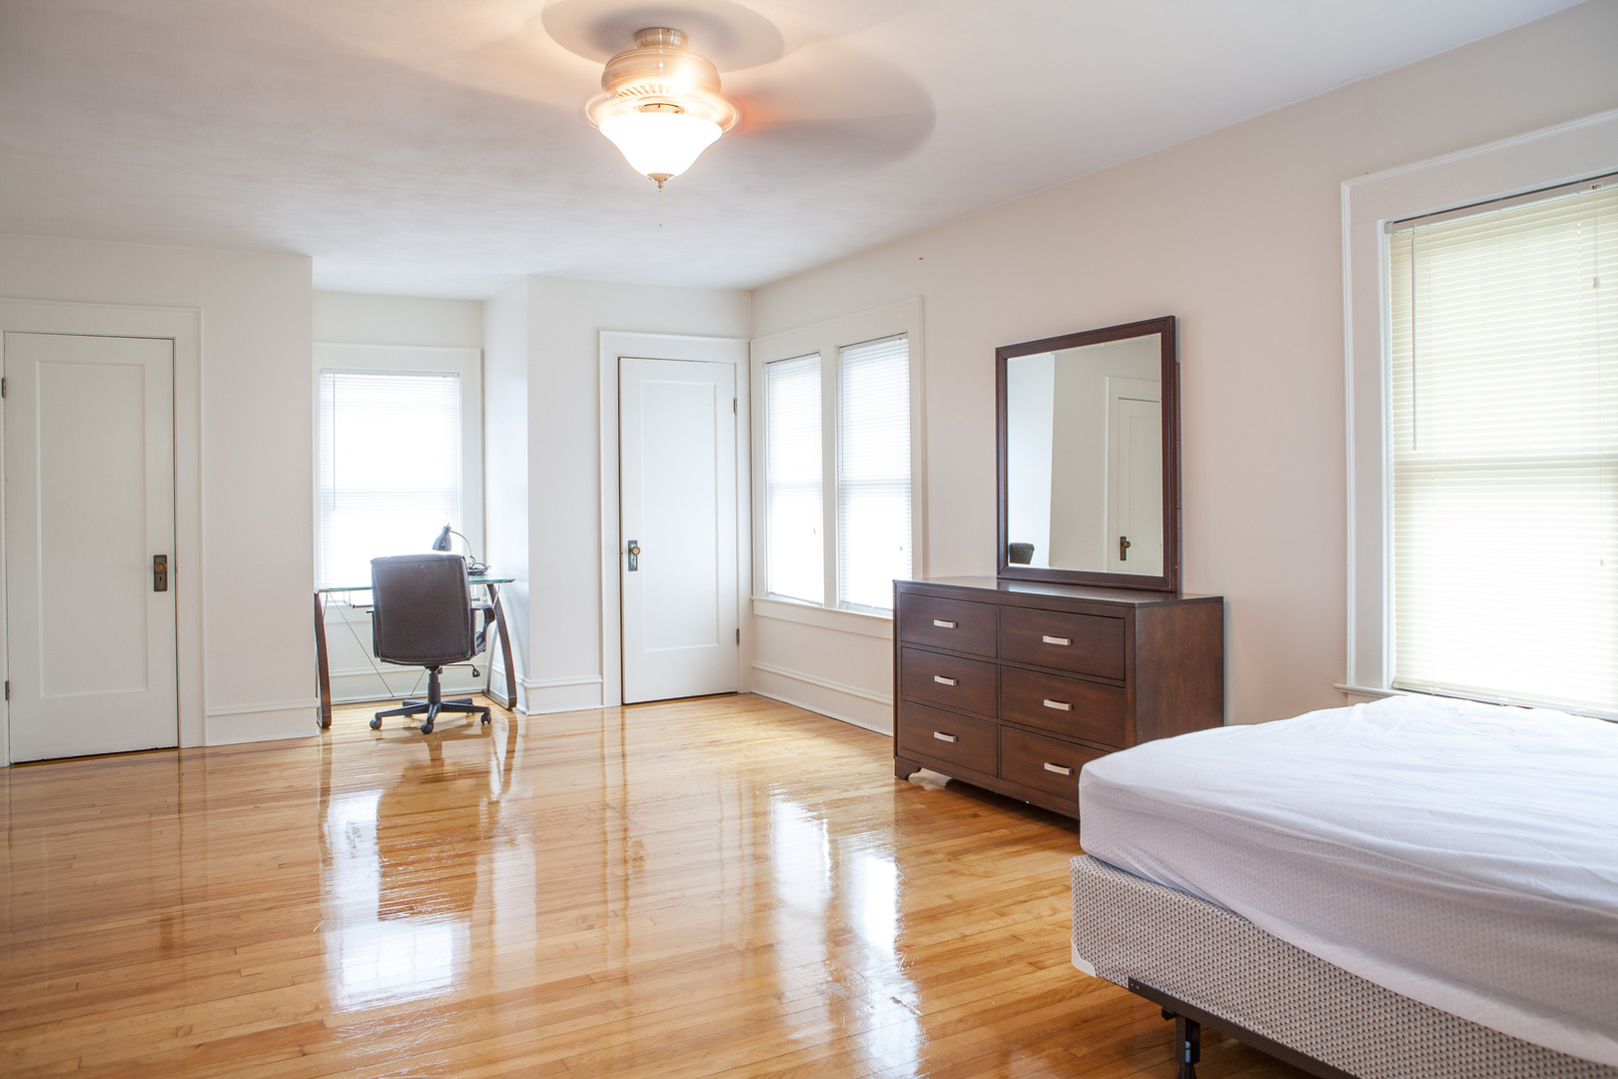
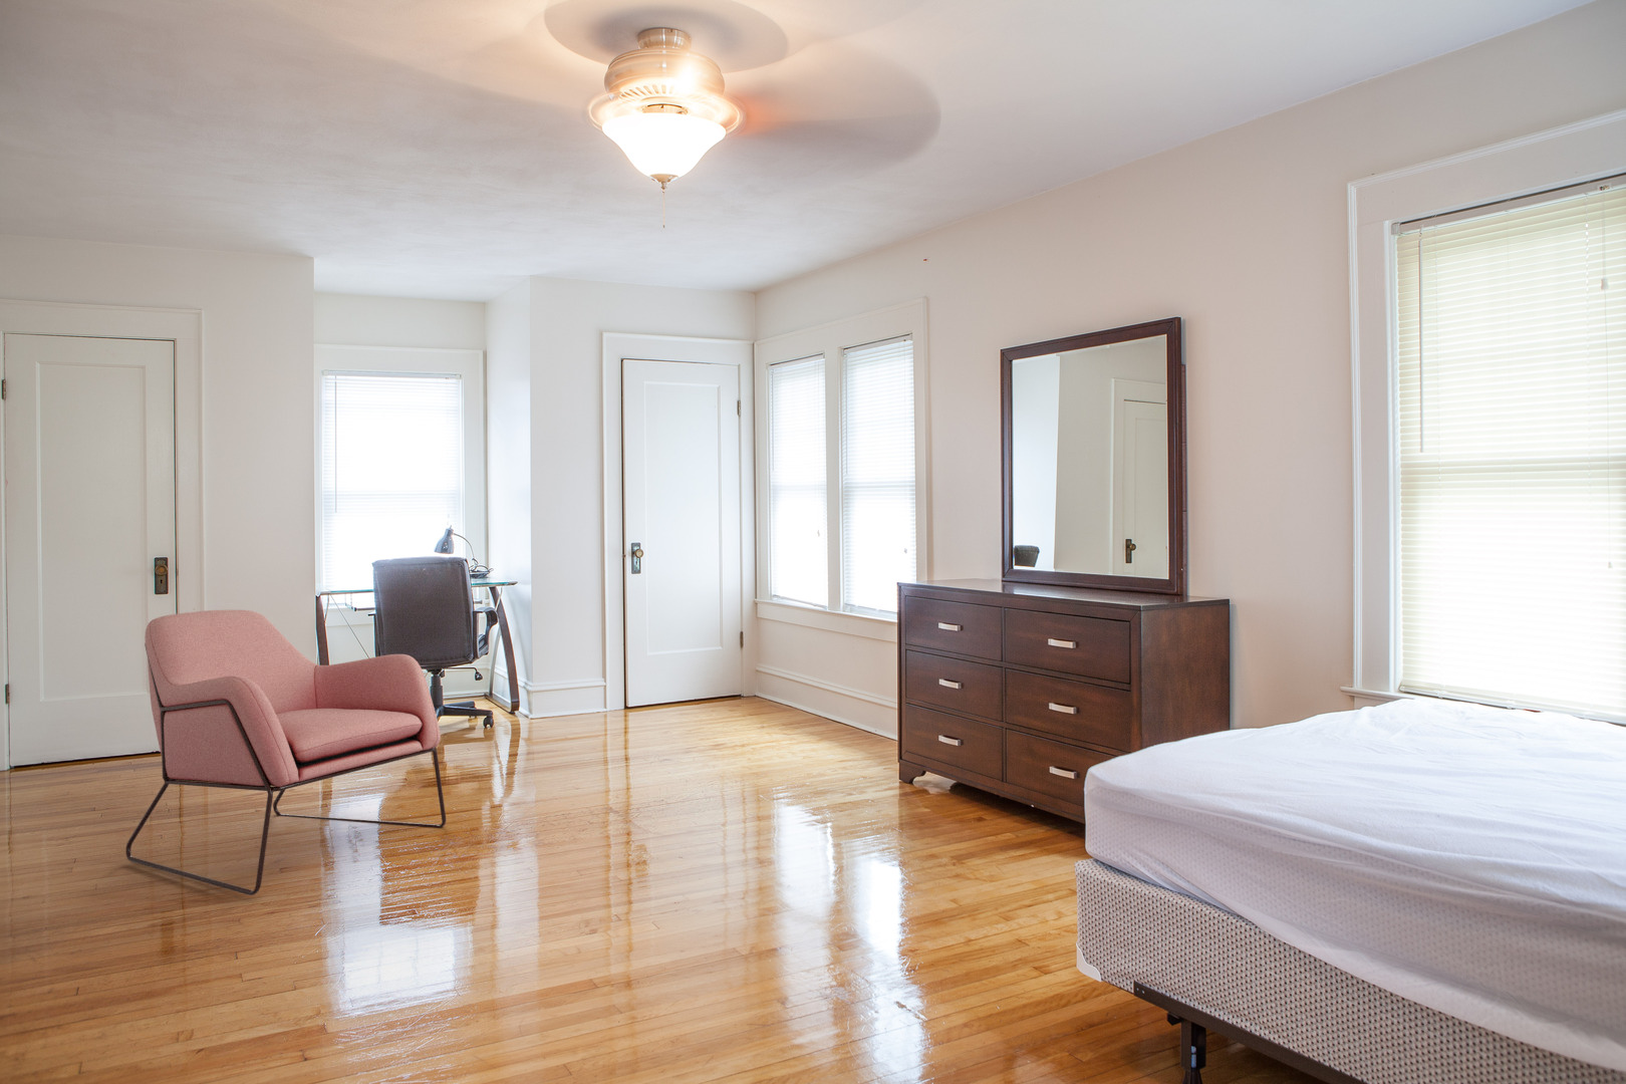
+ armchair [125,610,446,896]
